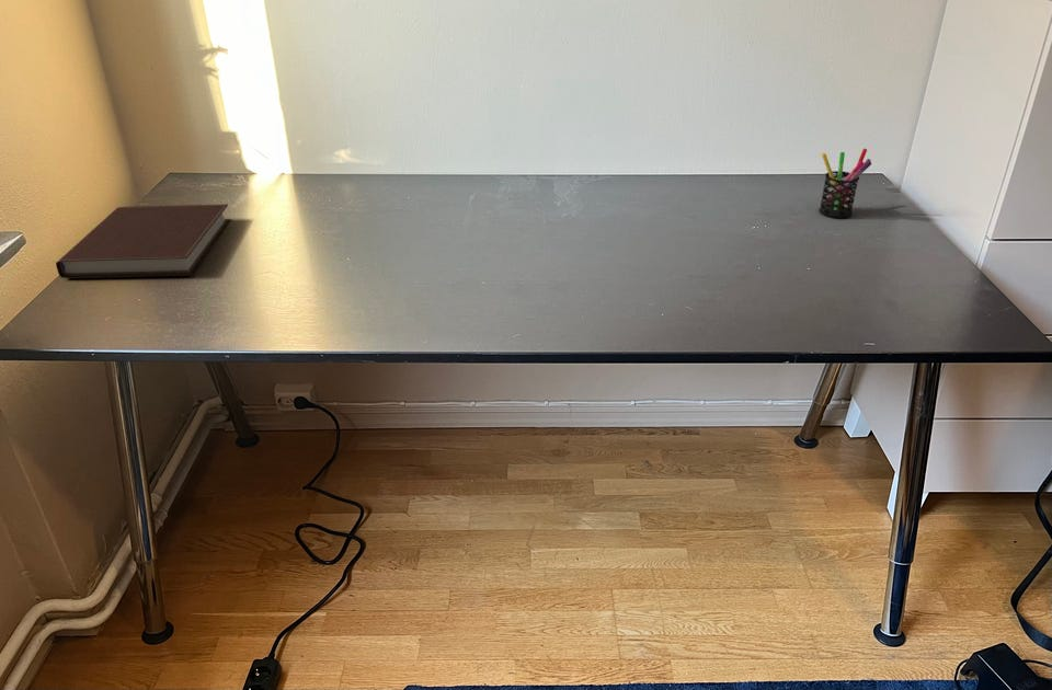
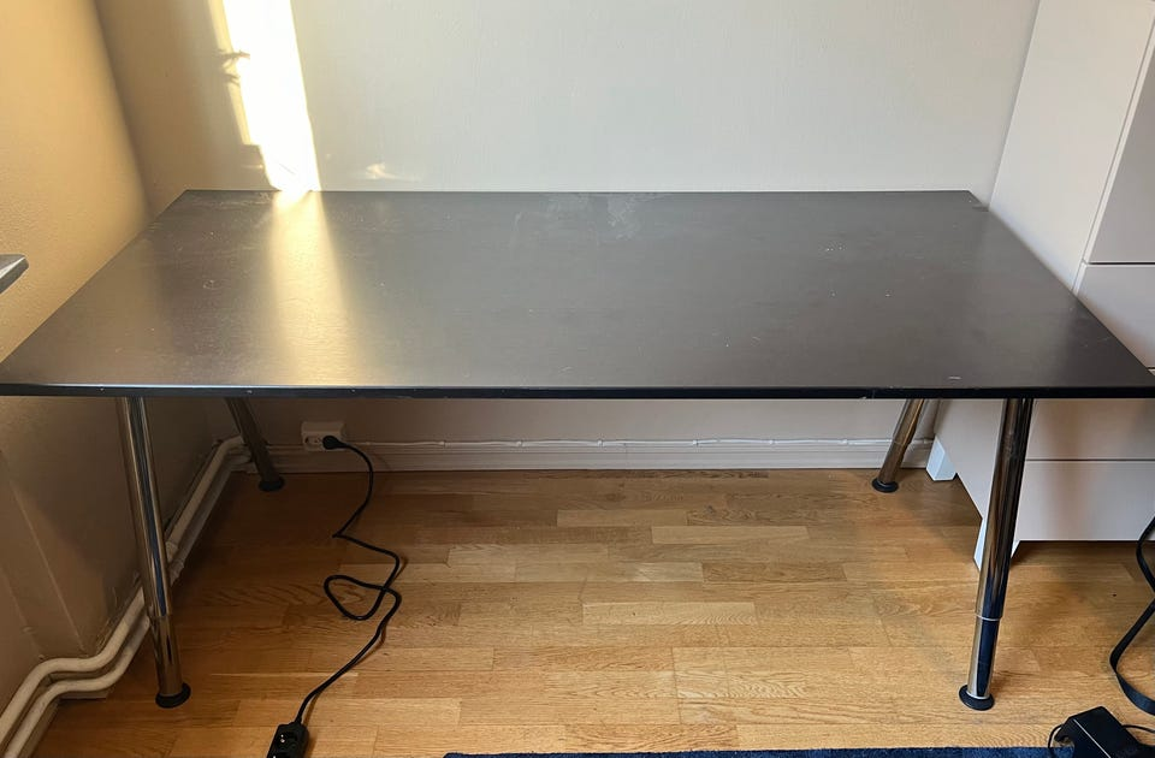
- notebook [55,204,232,279]
- pen holder [817,148,873,219]
